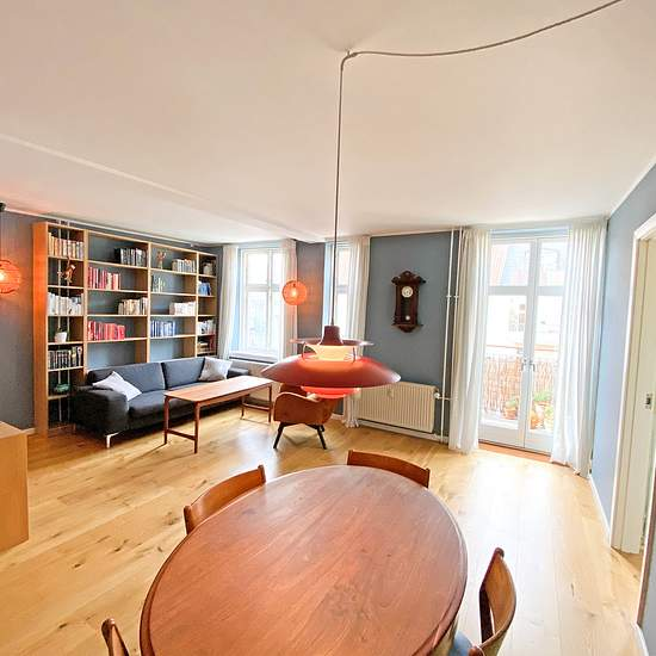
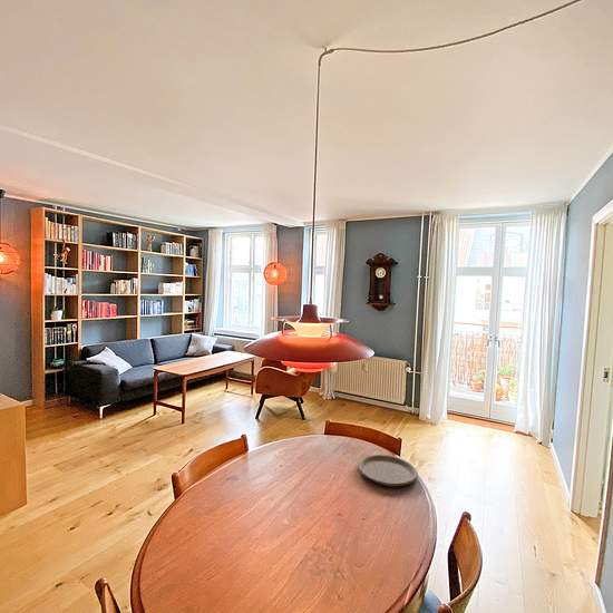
+ plate [358,454,419,487]
